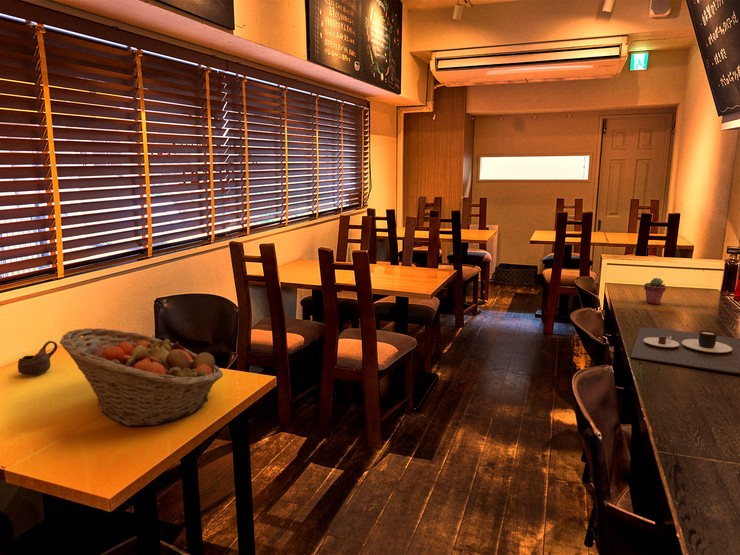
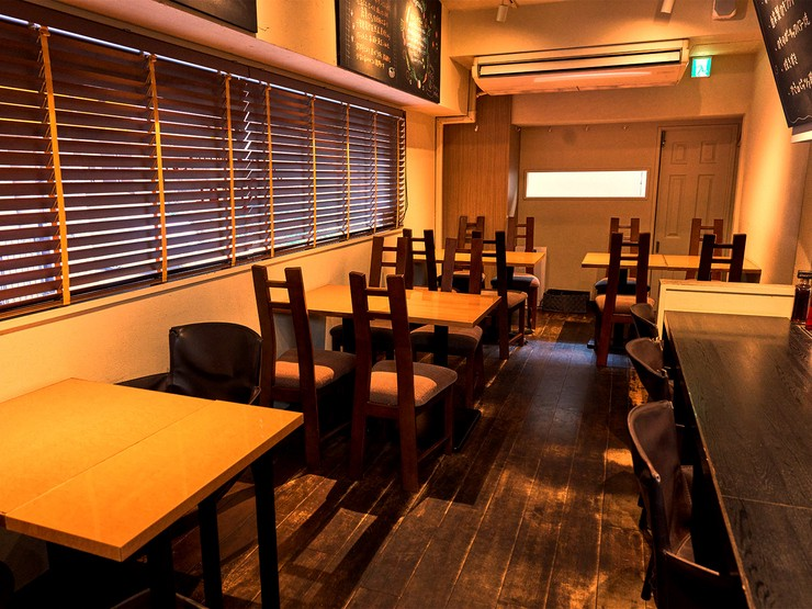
- potted succulent [643,277,667,305]
- fruit basket [59,327,224,427]
- place mat [630,326,740,375]
- cup [17,340,58,376]
